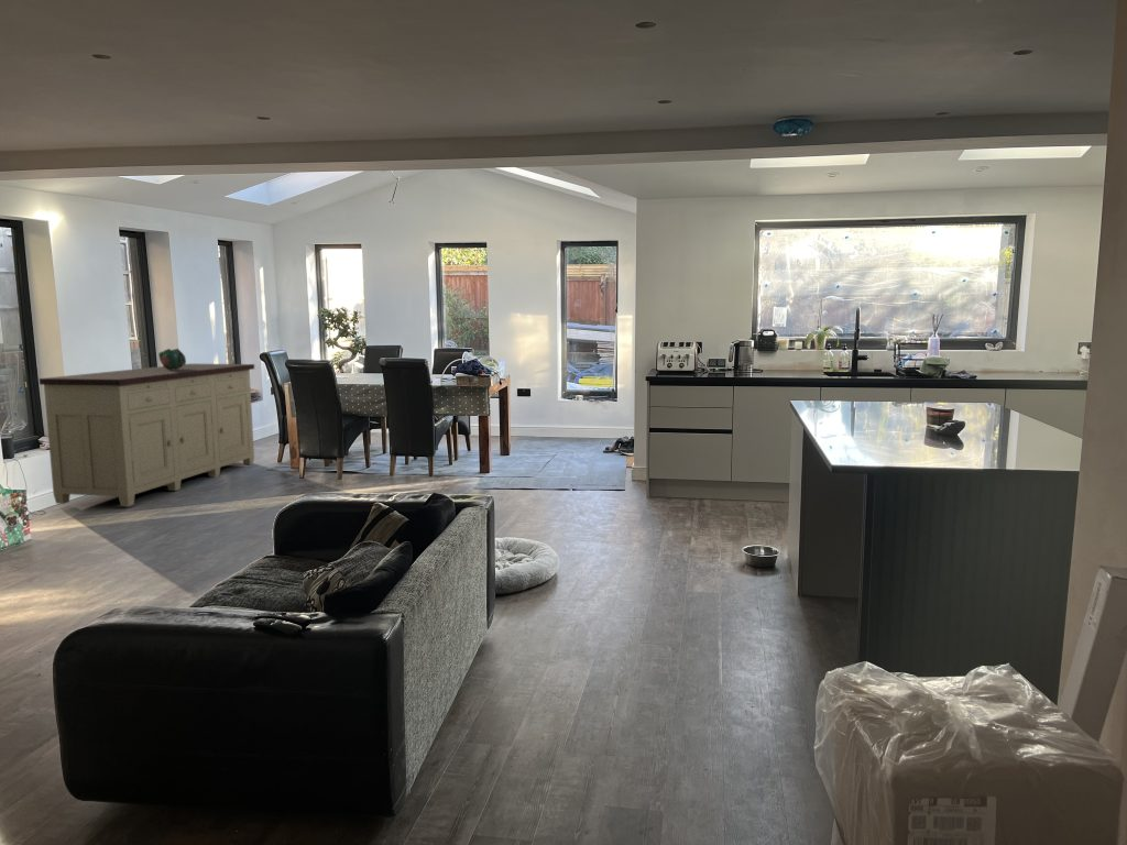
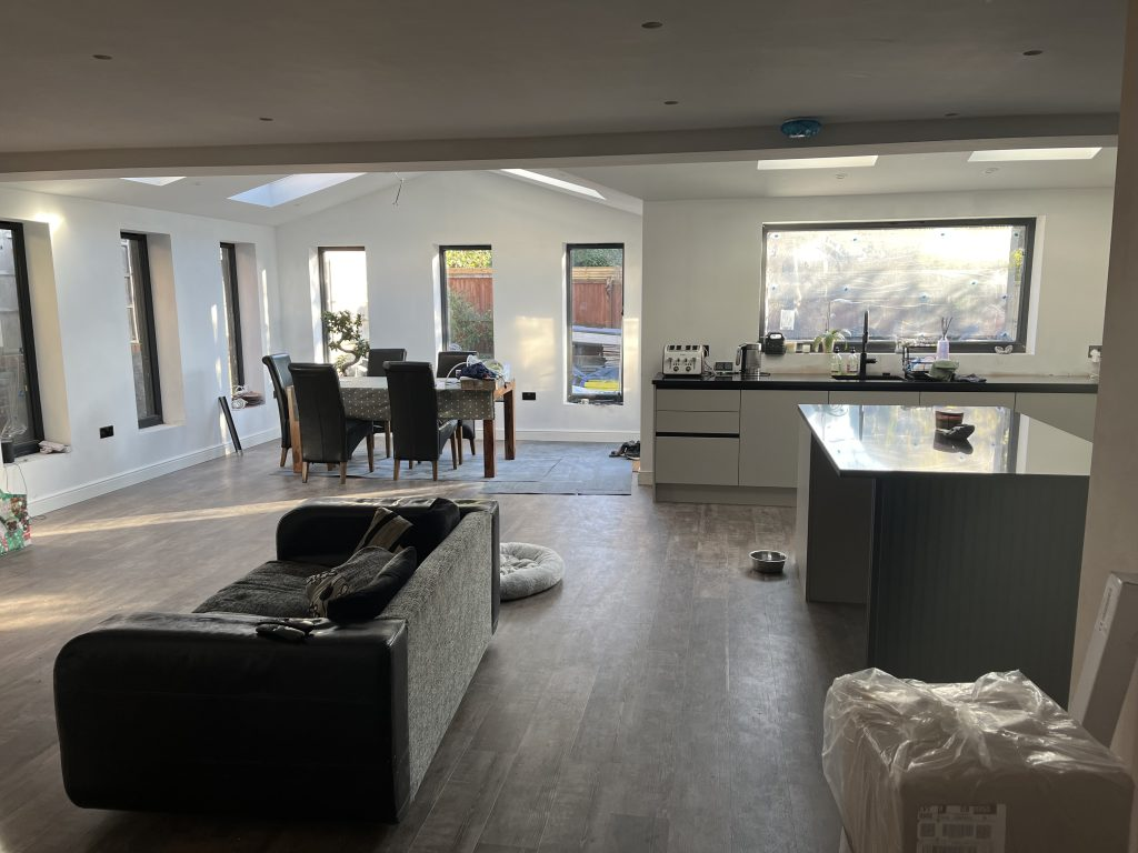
- decorative bowl [157,348,187,370]
- sideboard [39,363,255,507]
